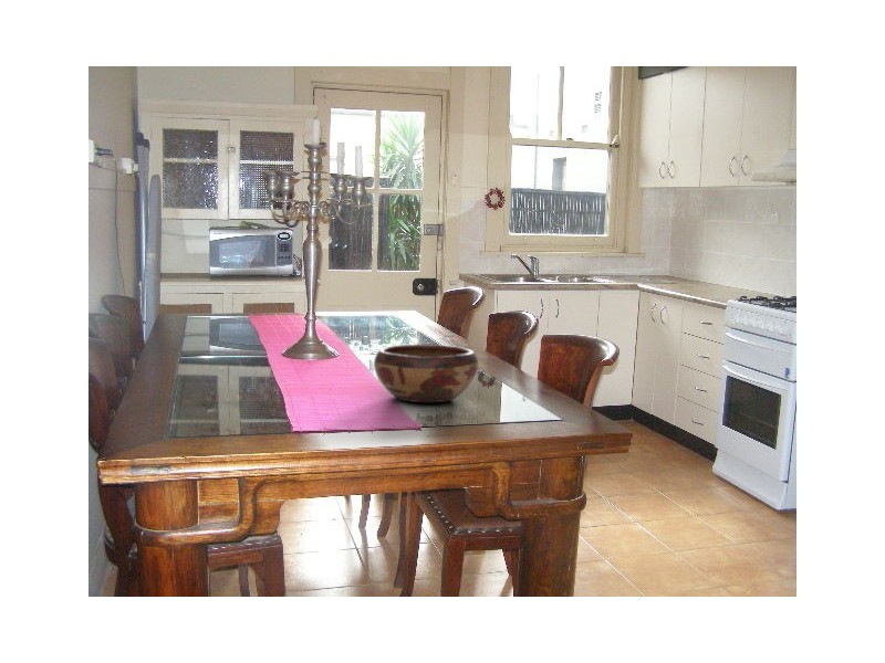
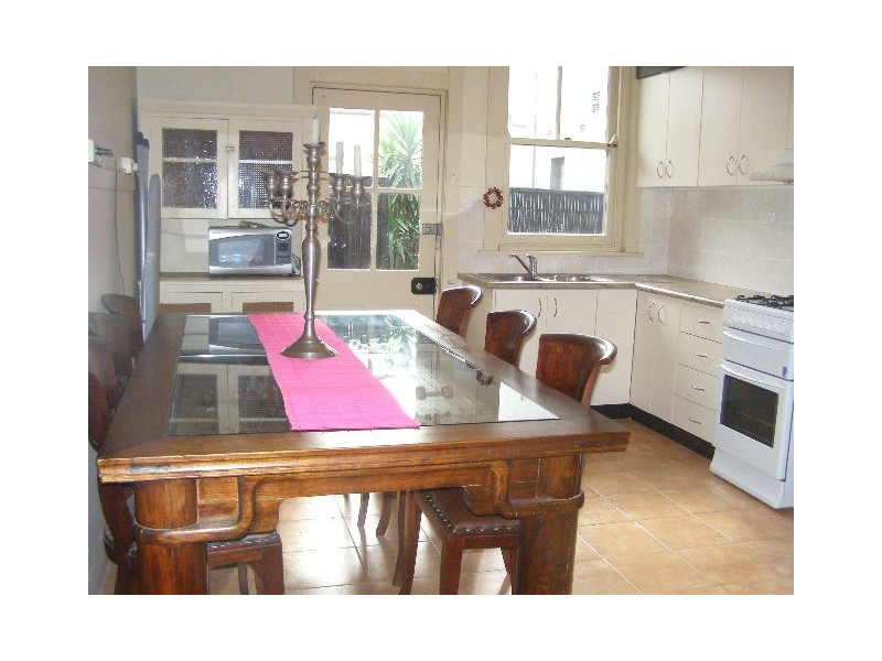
- decorative bowl [373,344,479,403]
